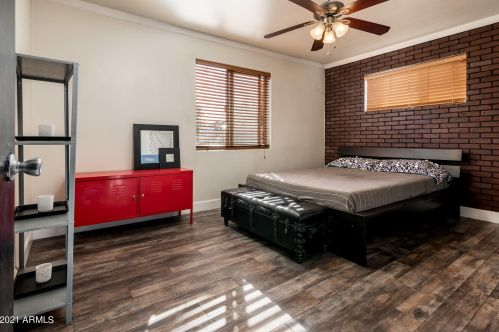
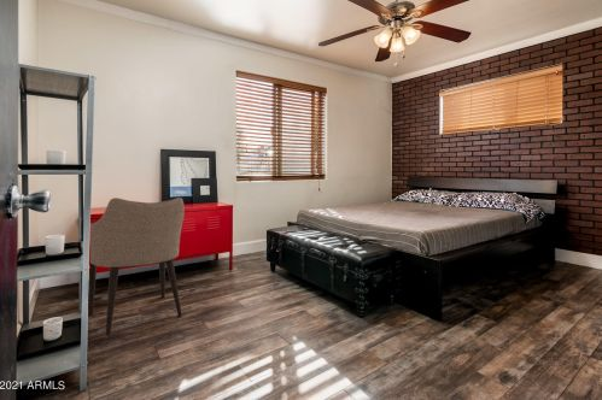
+ armchair [76,196,186,336]
